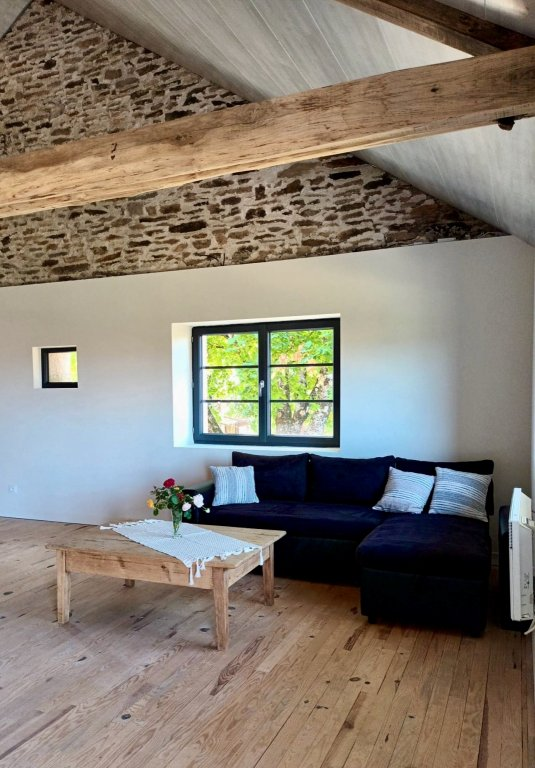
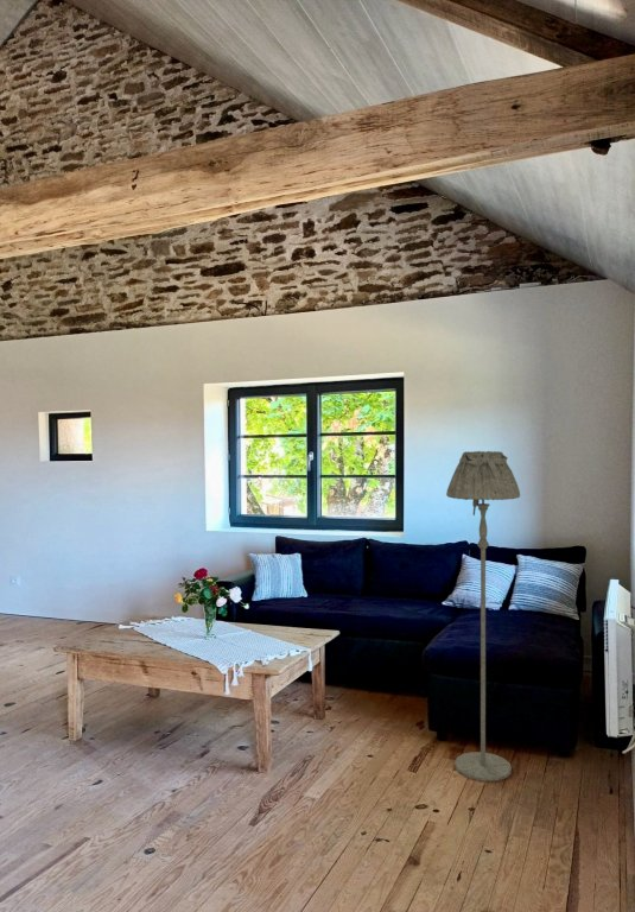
+ floor lamp [445,450,521,783]
